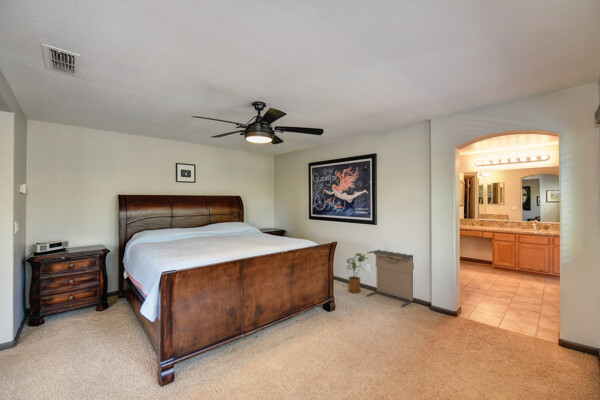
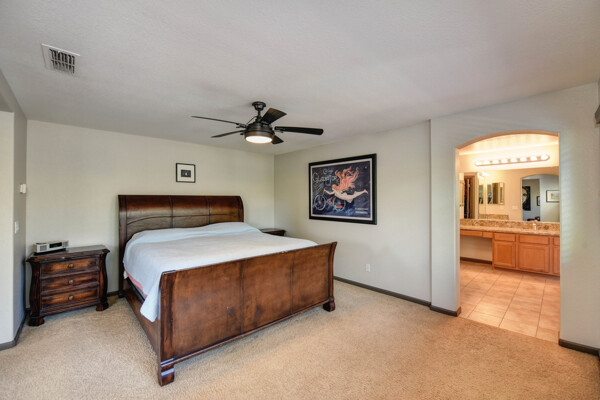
- house plant [346,252,369,294]
- laundry hamper [365,249,415,308]
